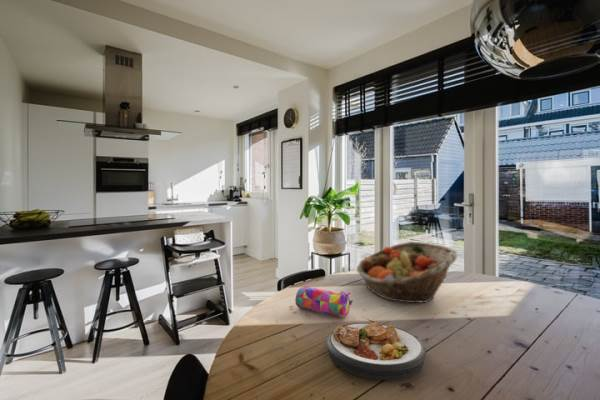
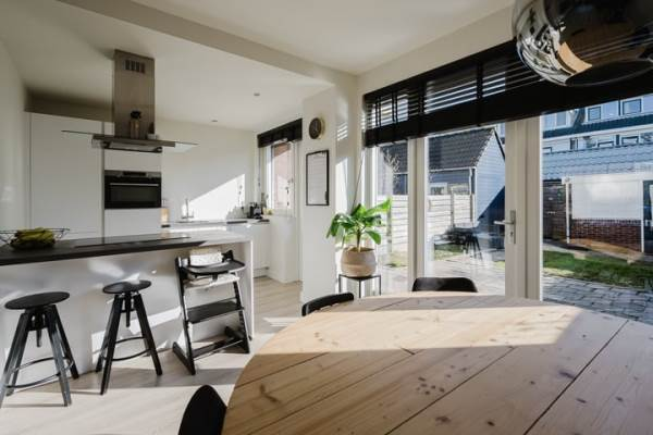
- fruit basket [356,241,458,304]
- plate [325,320,427,381]
- pencil case [294,285,354,318]
